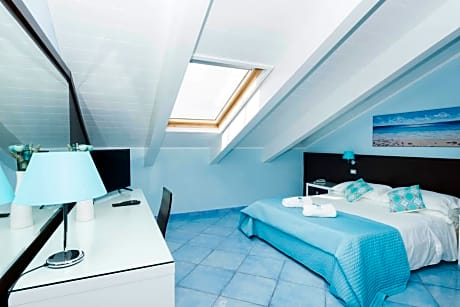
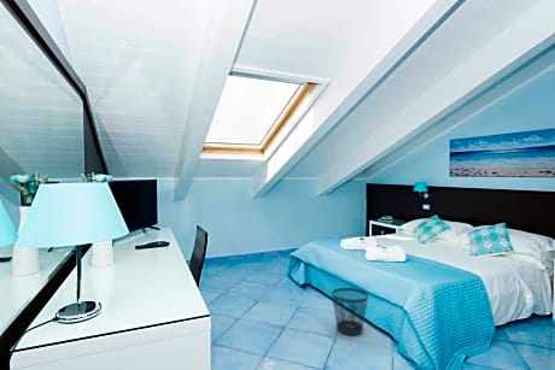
+ wastebasket [331,287,369,336]
